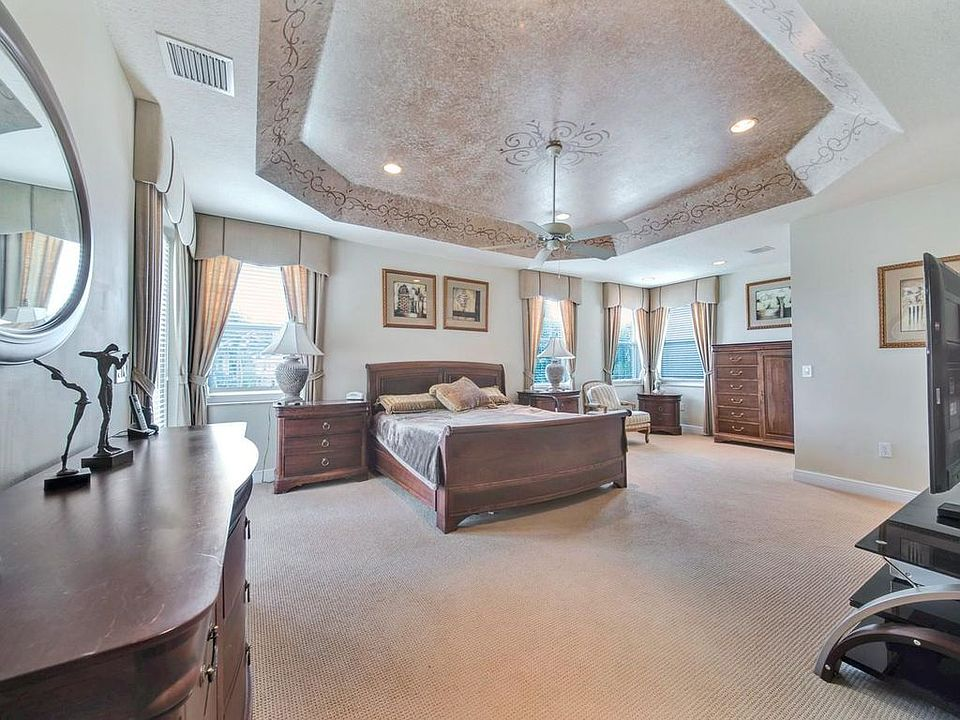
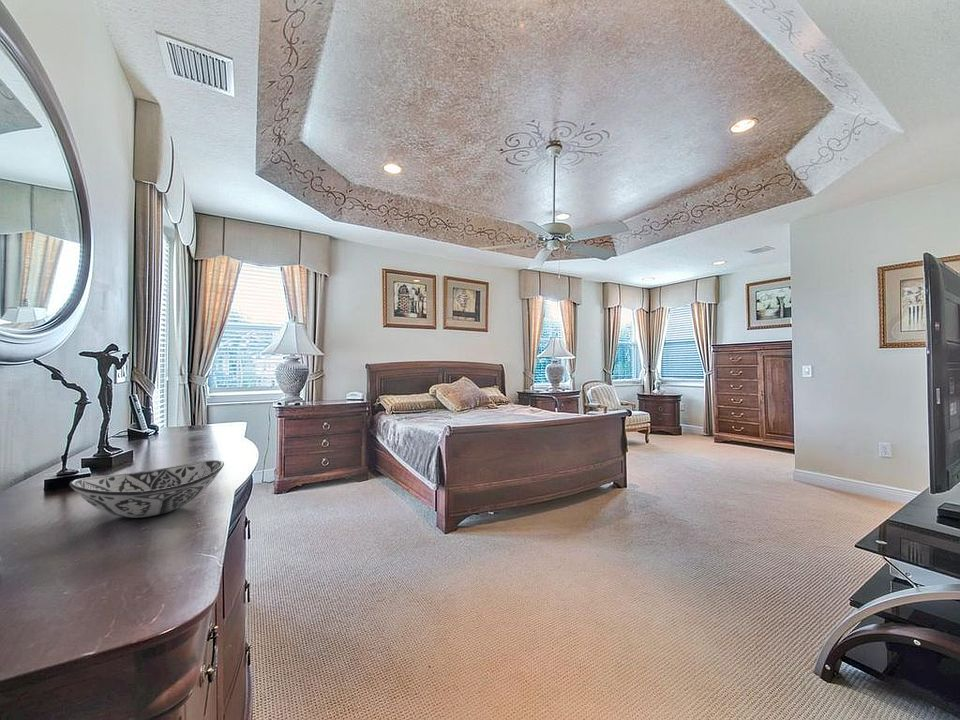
+ decorative bowl [68,459,225,519]
